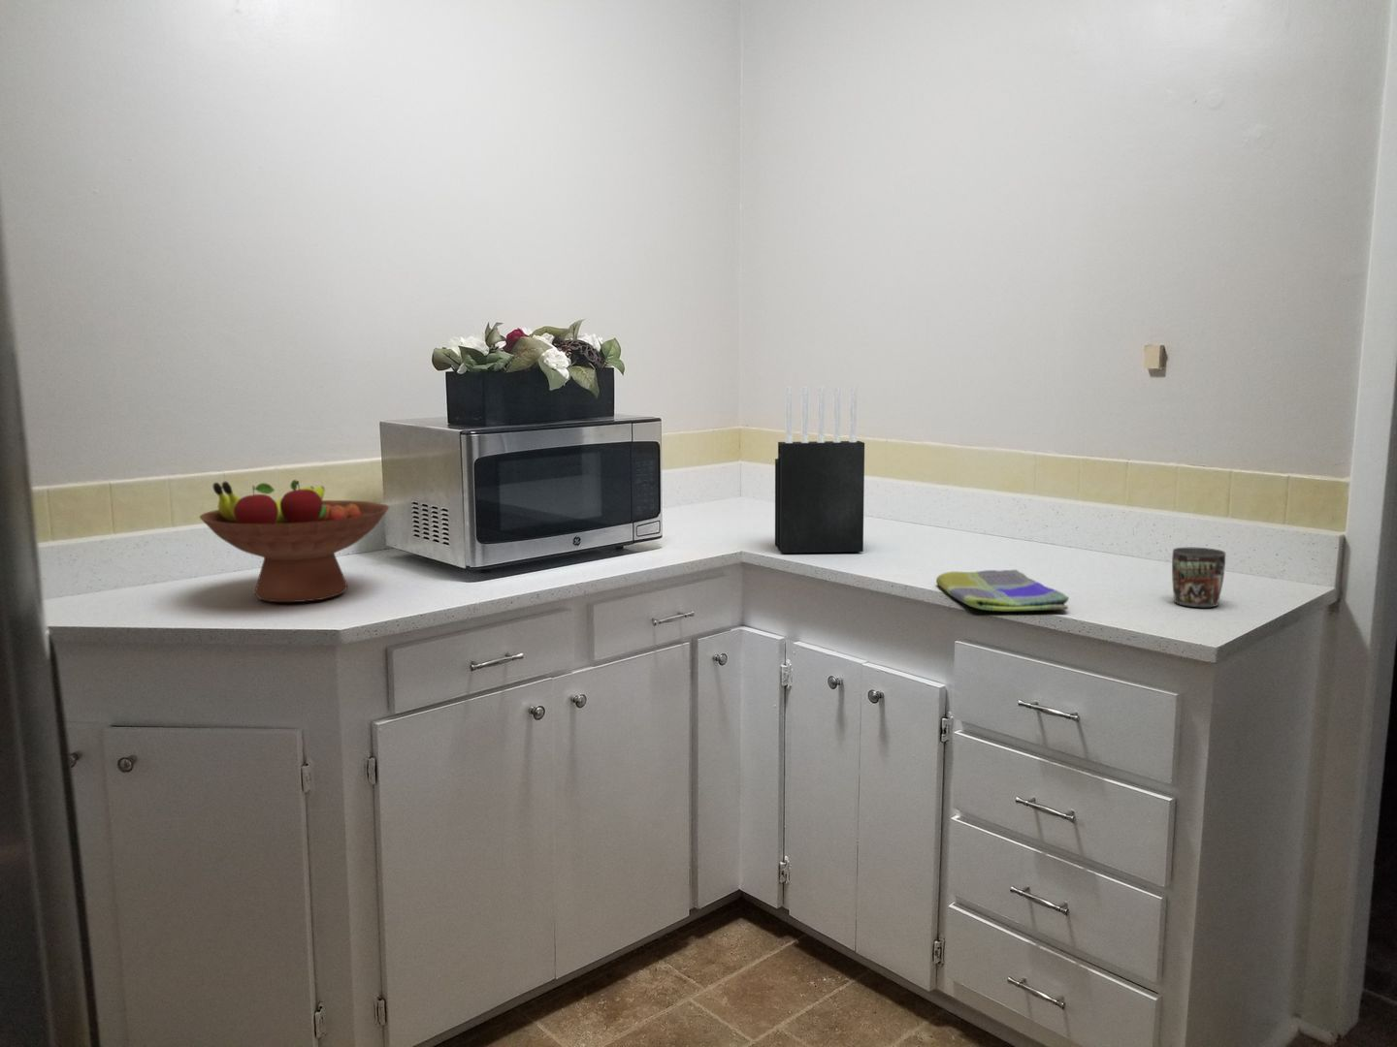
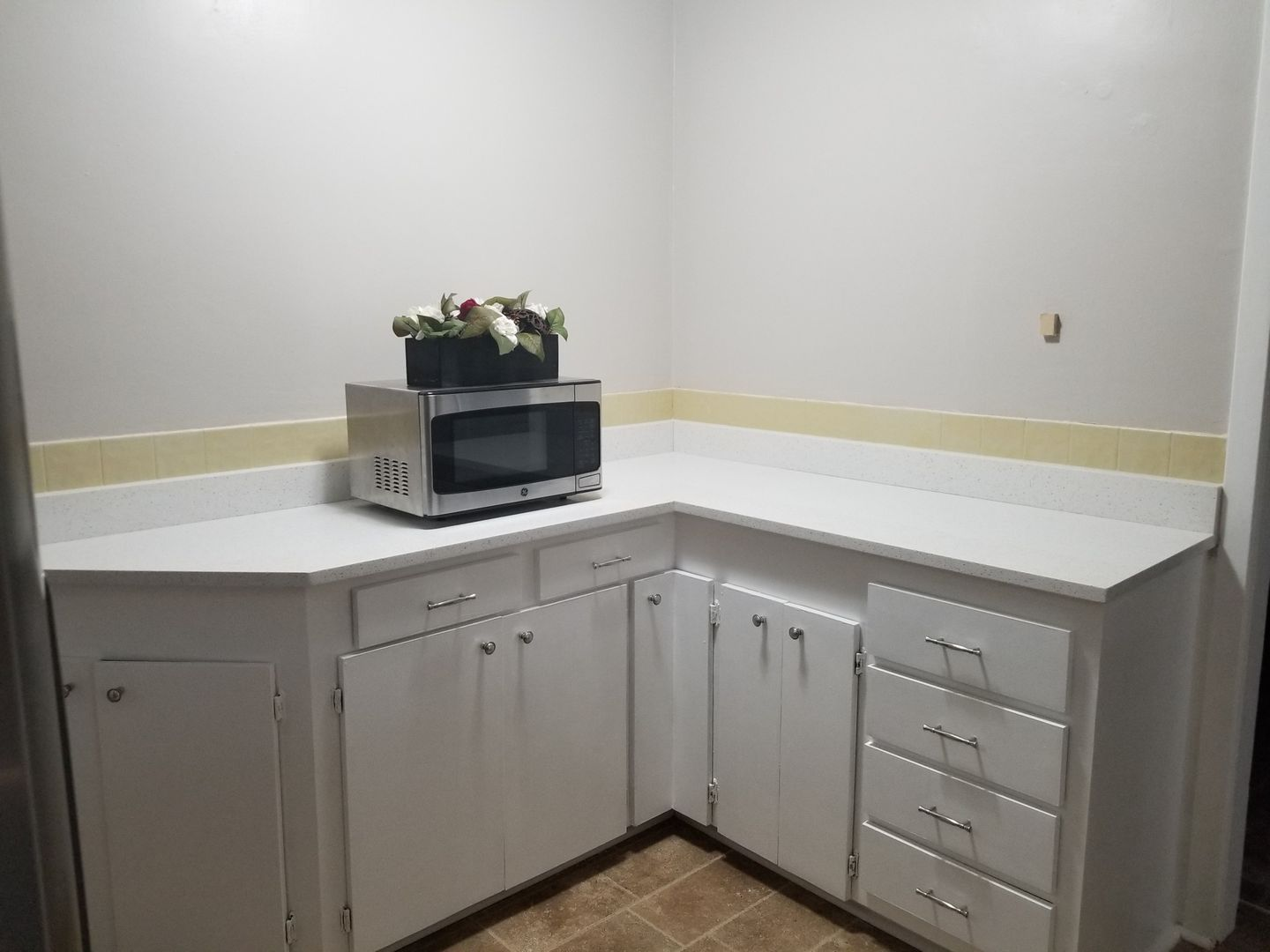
- knife block [774,386,866,553]
- mug [1172,547,1226,608]
- fruit bowl [199,478,391,603]
- dish towel [935,569,1070,611]
